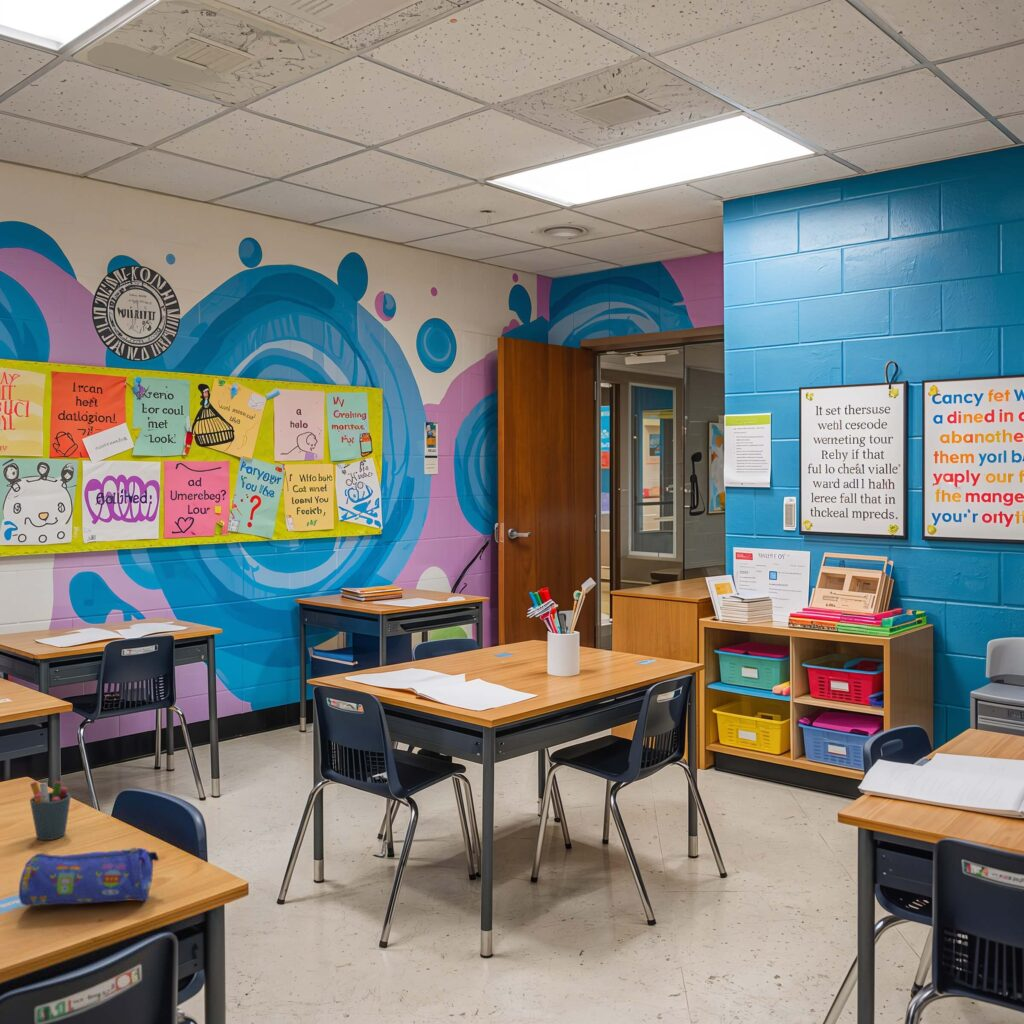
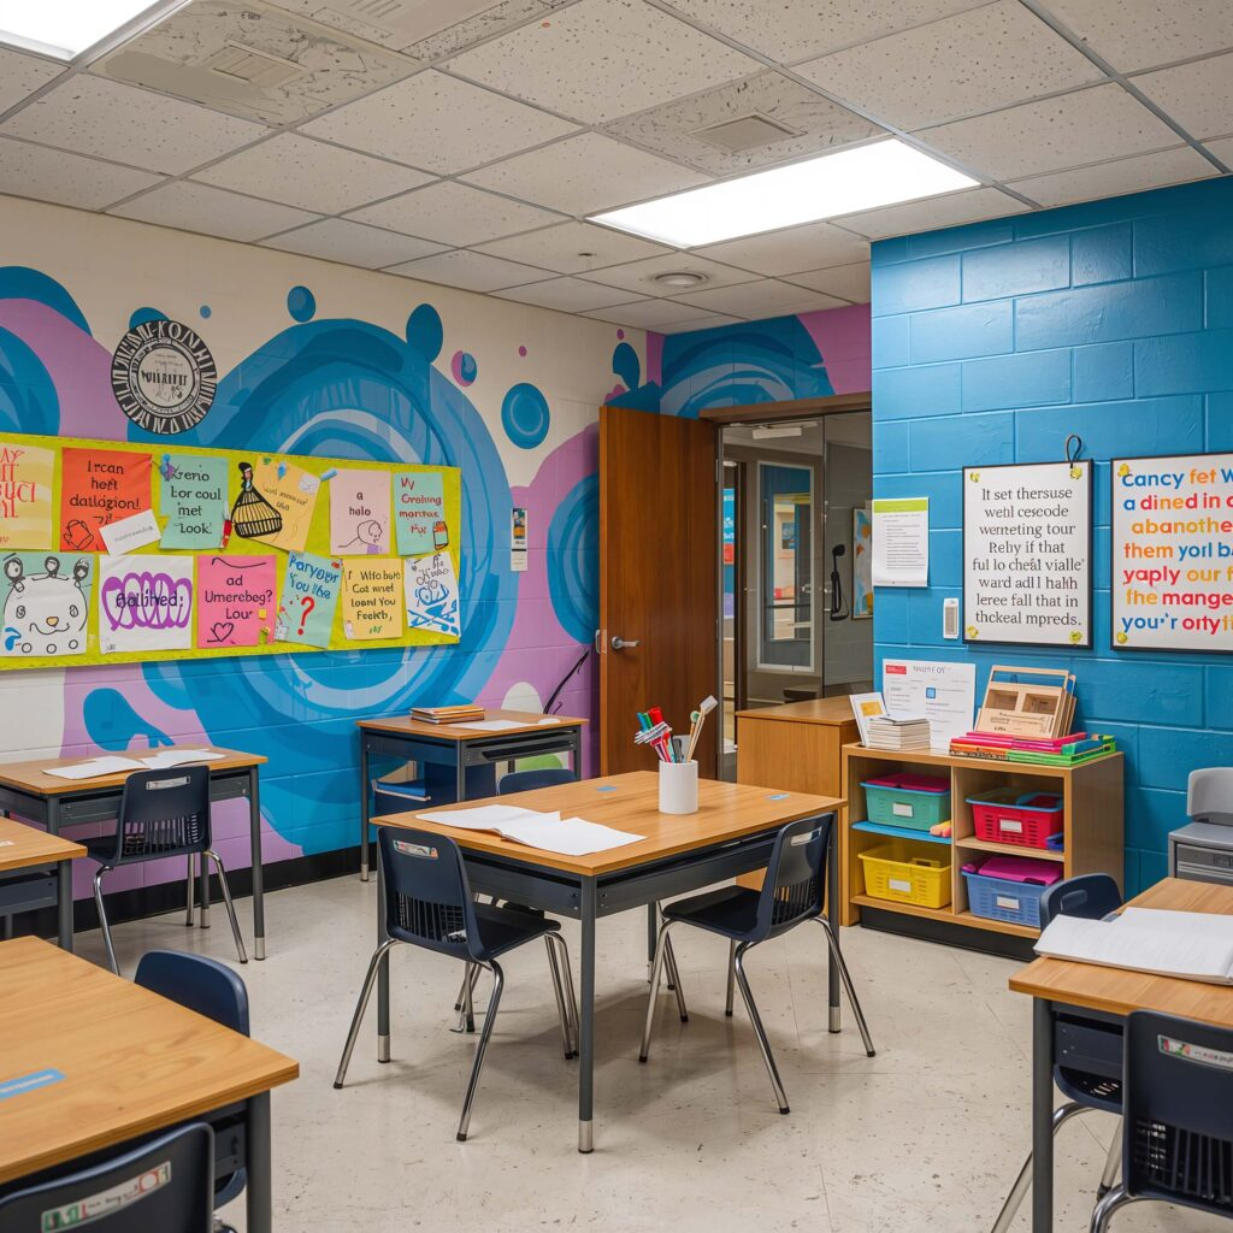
- pen holder [29,780,72,841]
- pencil case [18,846,160,907]
